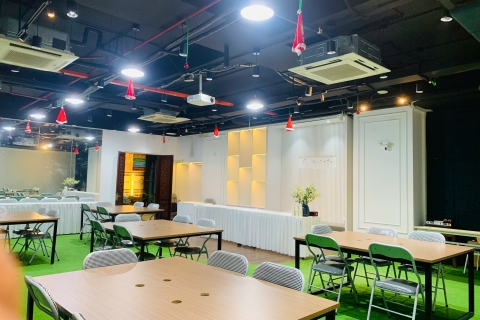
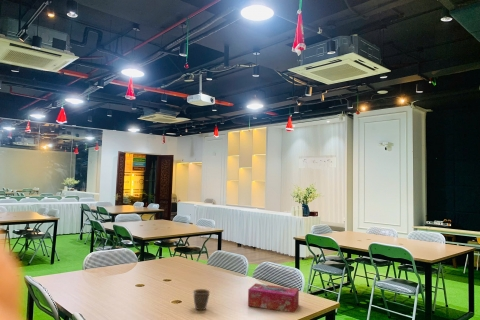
+ tissue box [247,282,300,314]
+ mug [192,288,211,311]
